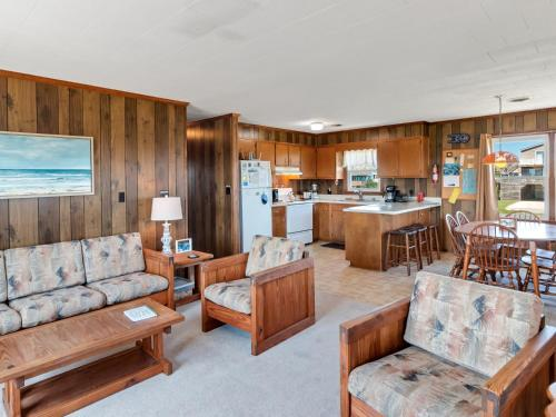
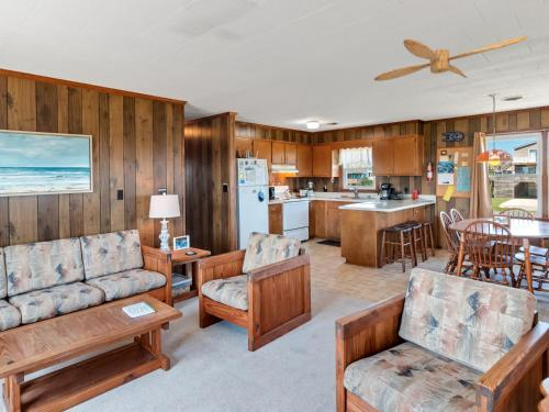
+ ceiling fan [373,35,530,82]
